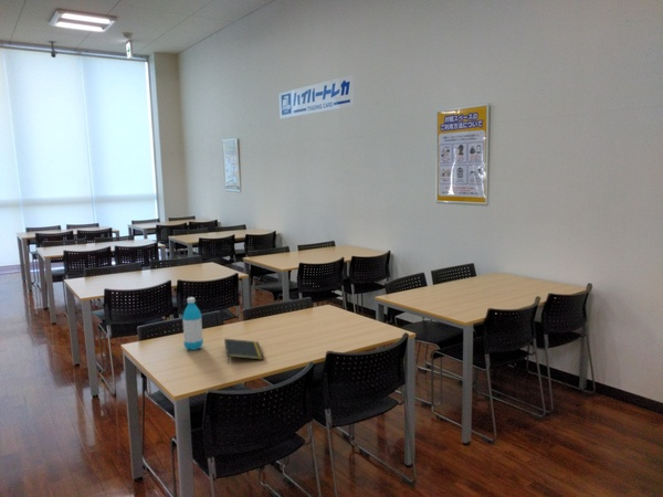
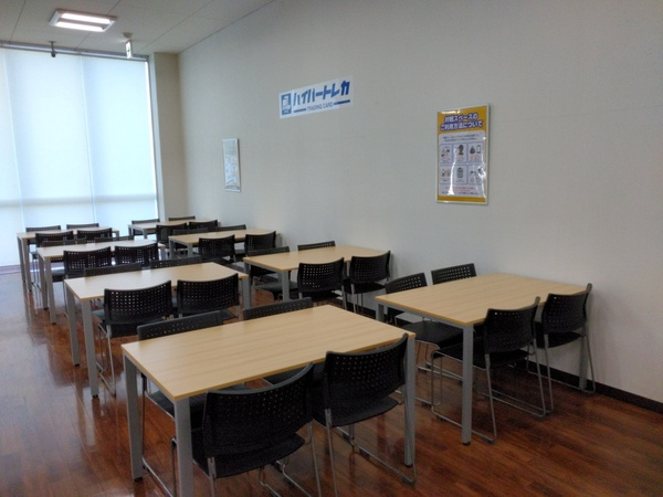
- water bottle [181,296,204,351]
- notepad [223,338,265,364]
